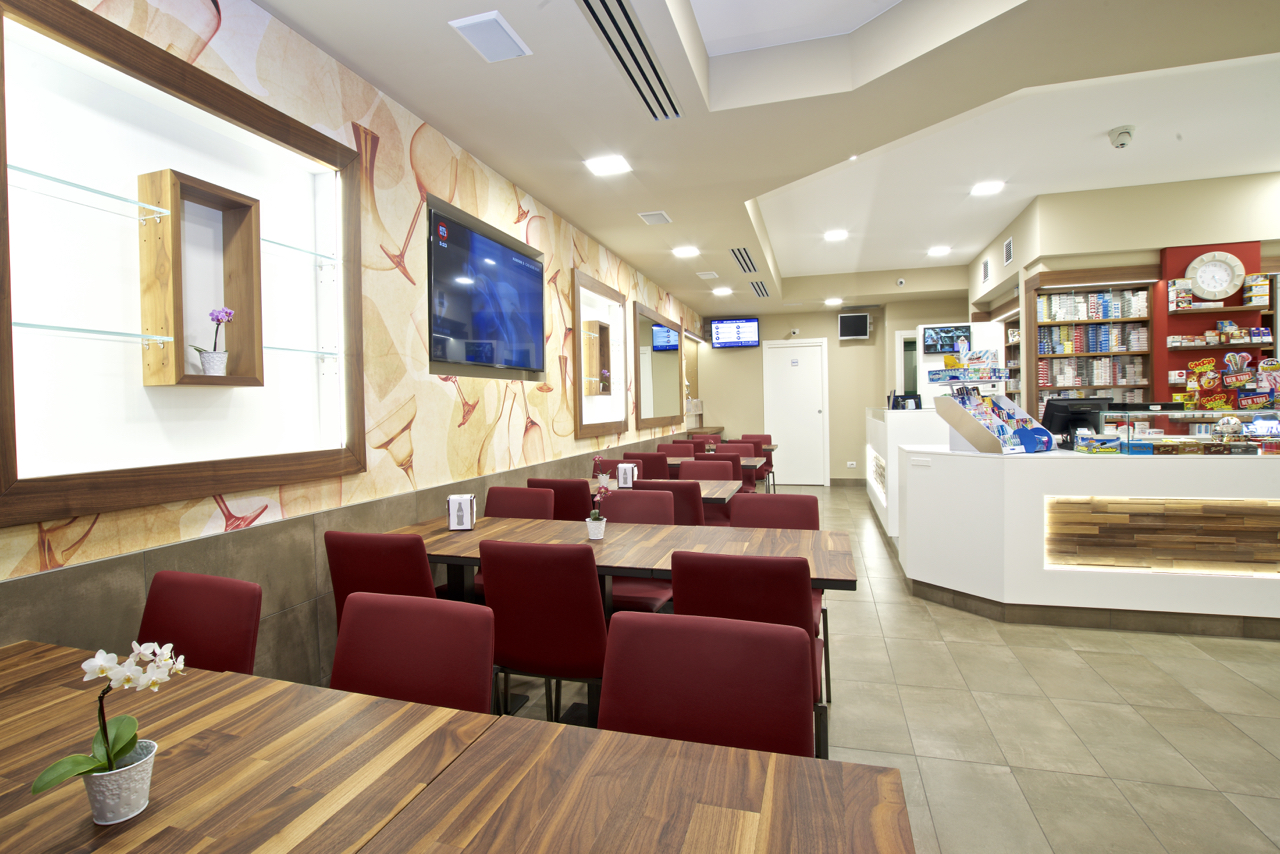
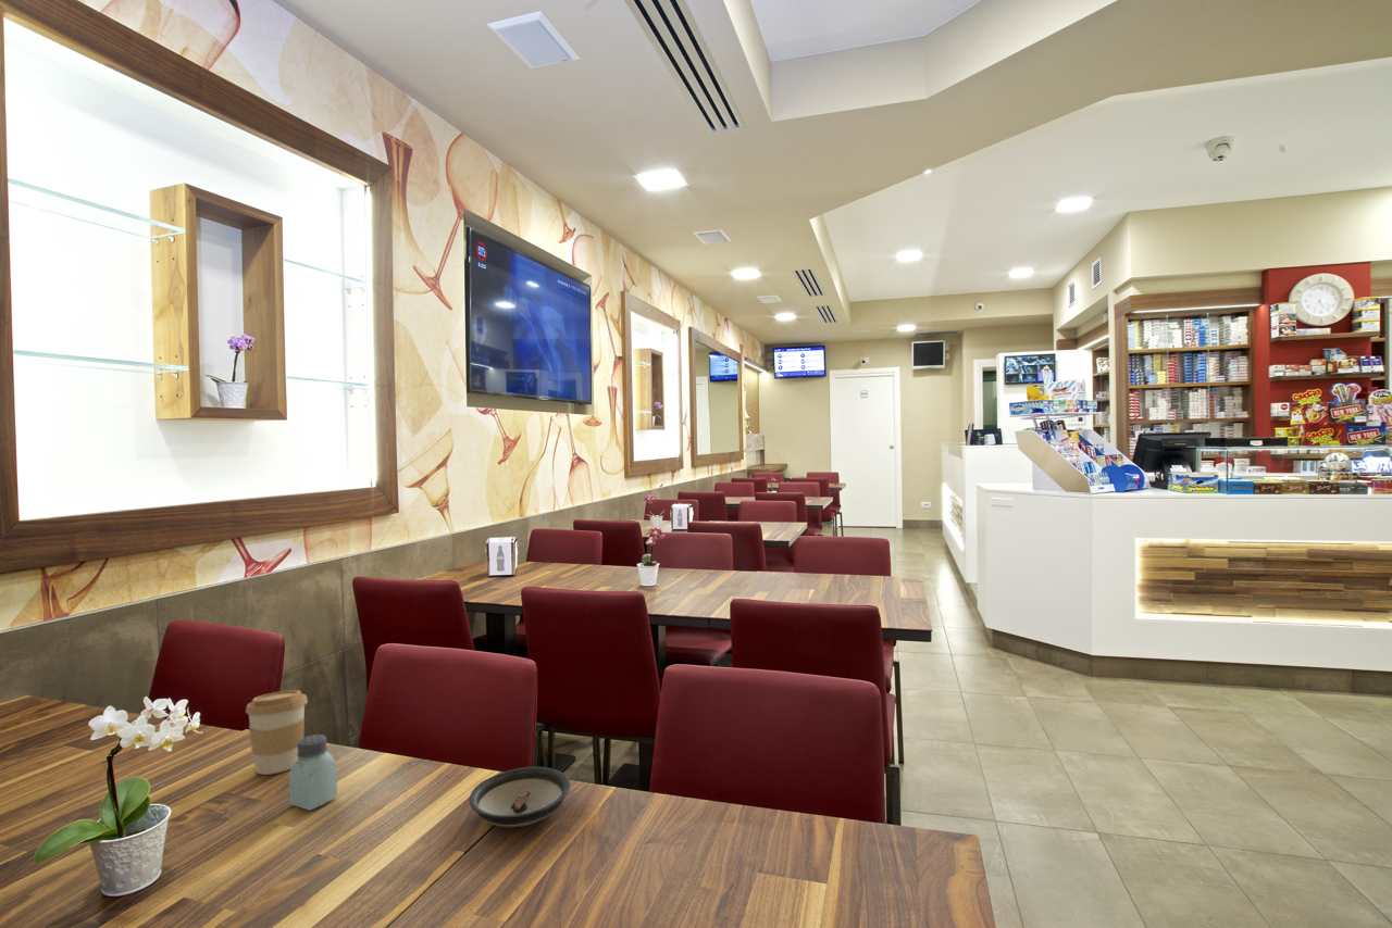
+ saucer [469,766,571,828]
+ coffee cup [245,689,309,776]
+ saltshaker [288,733,338,812]
